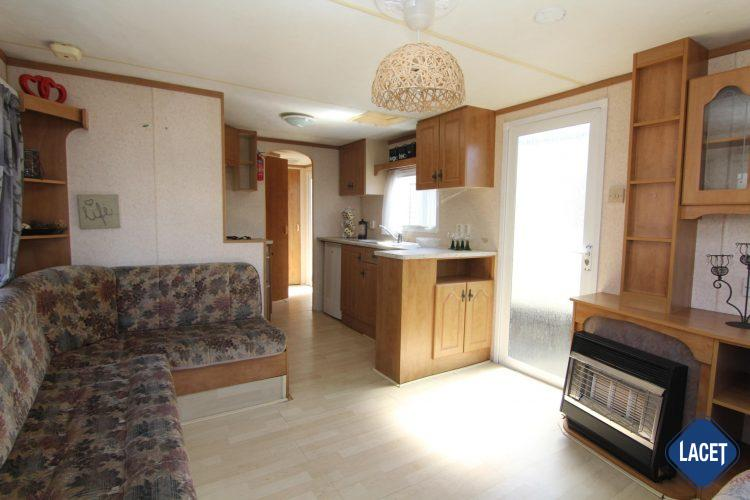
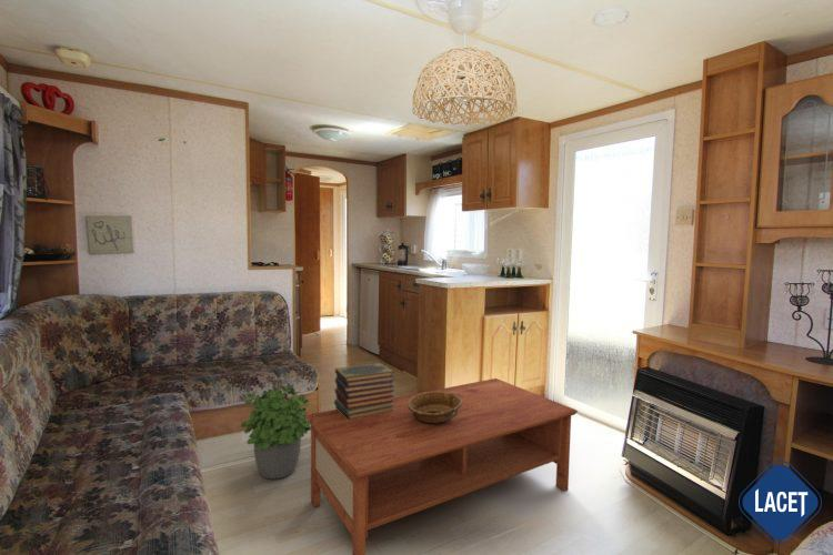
+ potted plant [239,383,311,481]
+ coffee table [305,377,579,555]
+ decorative bowl [408,391,462,424]
+ book stack [333,362,395,421]
